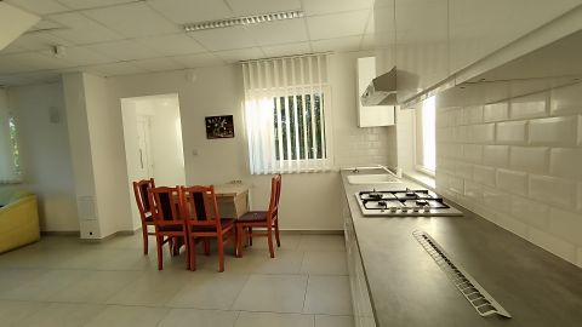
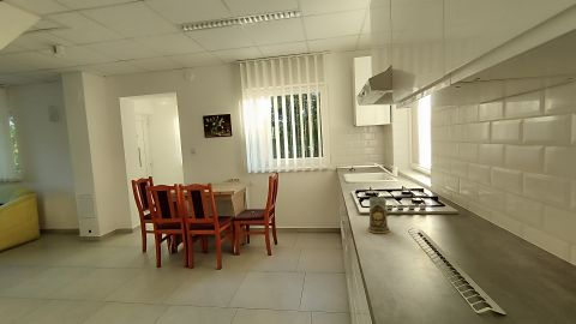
+ mug [367,196,390,234]
